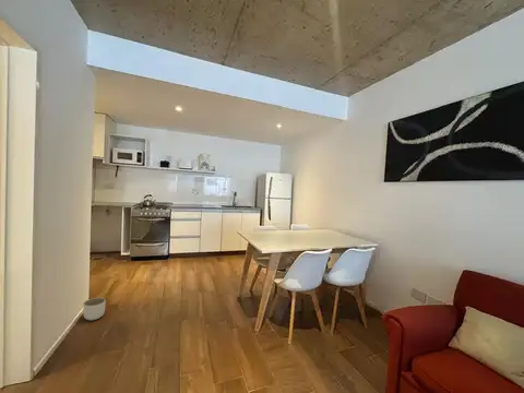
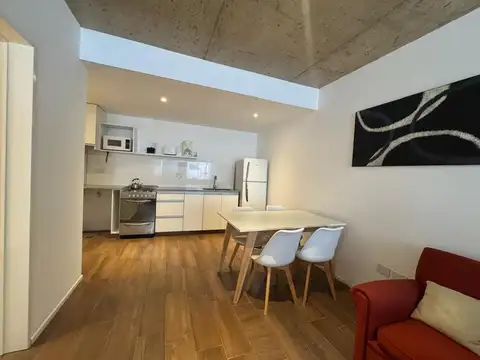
- planter [82,297,107,321]
